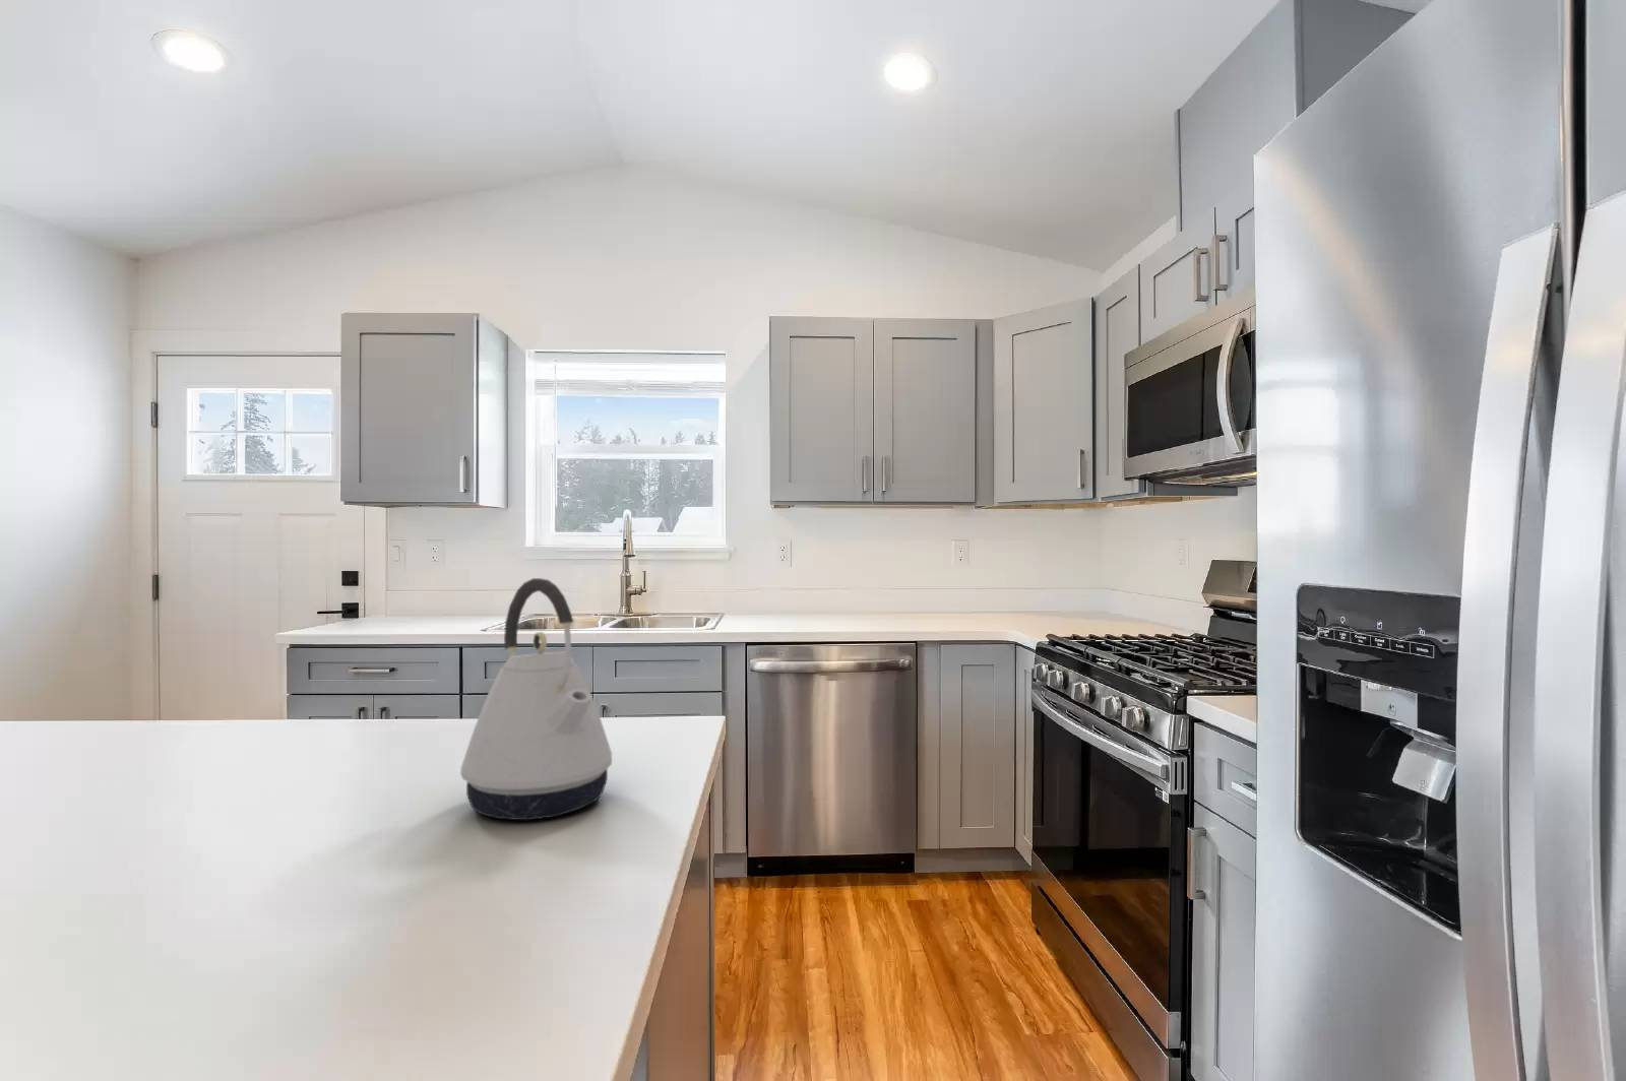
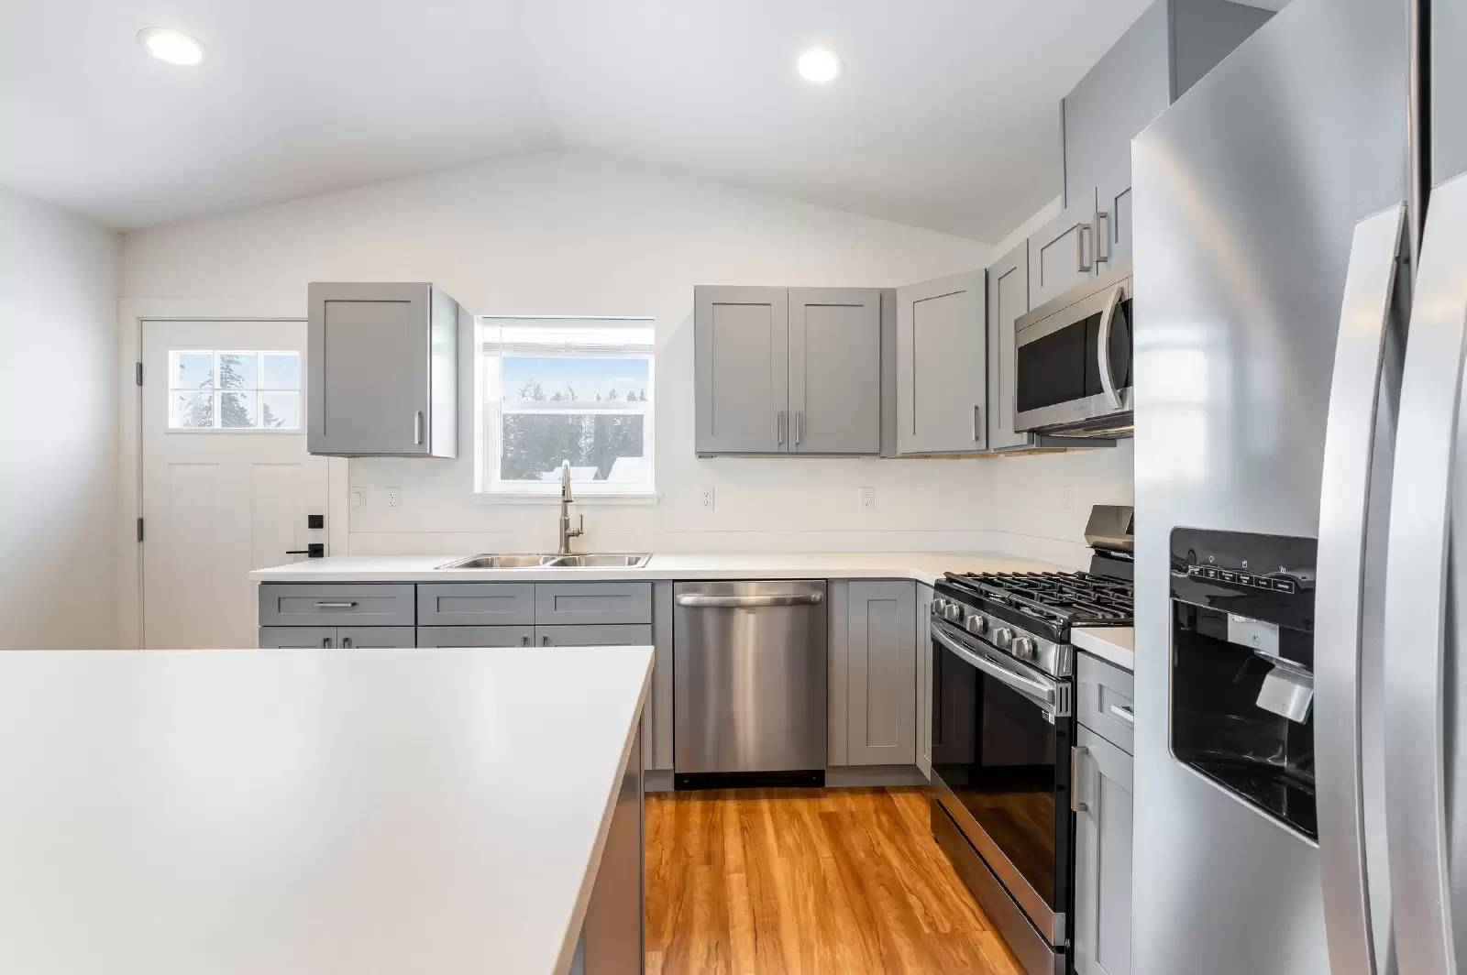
- kettle [460,577,613,820]
